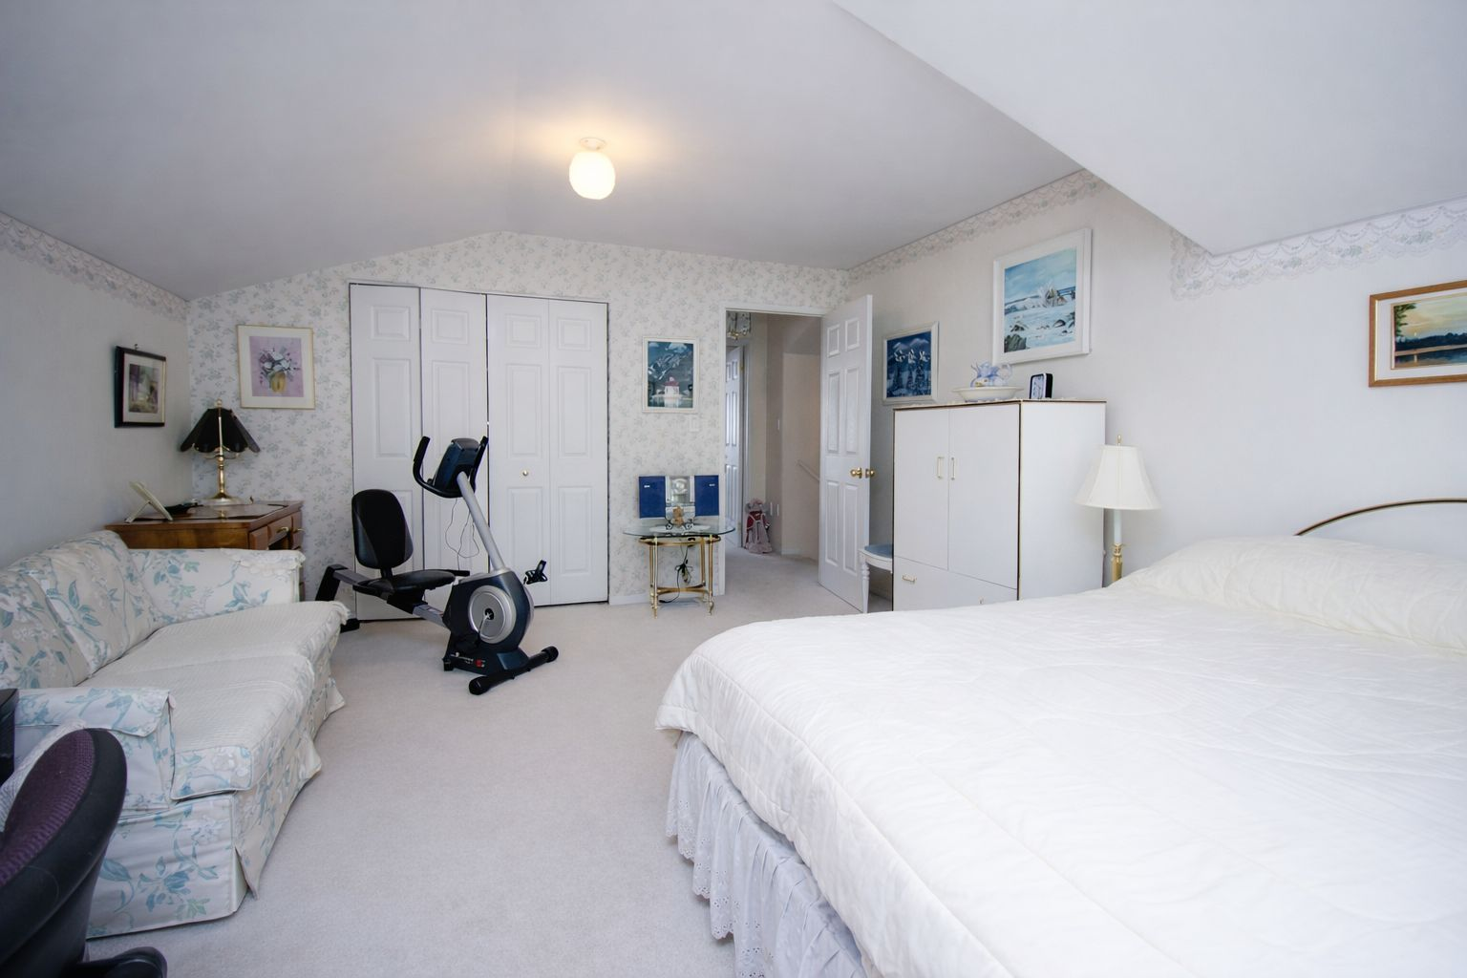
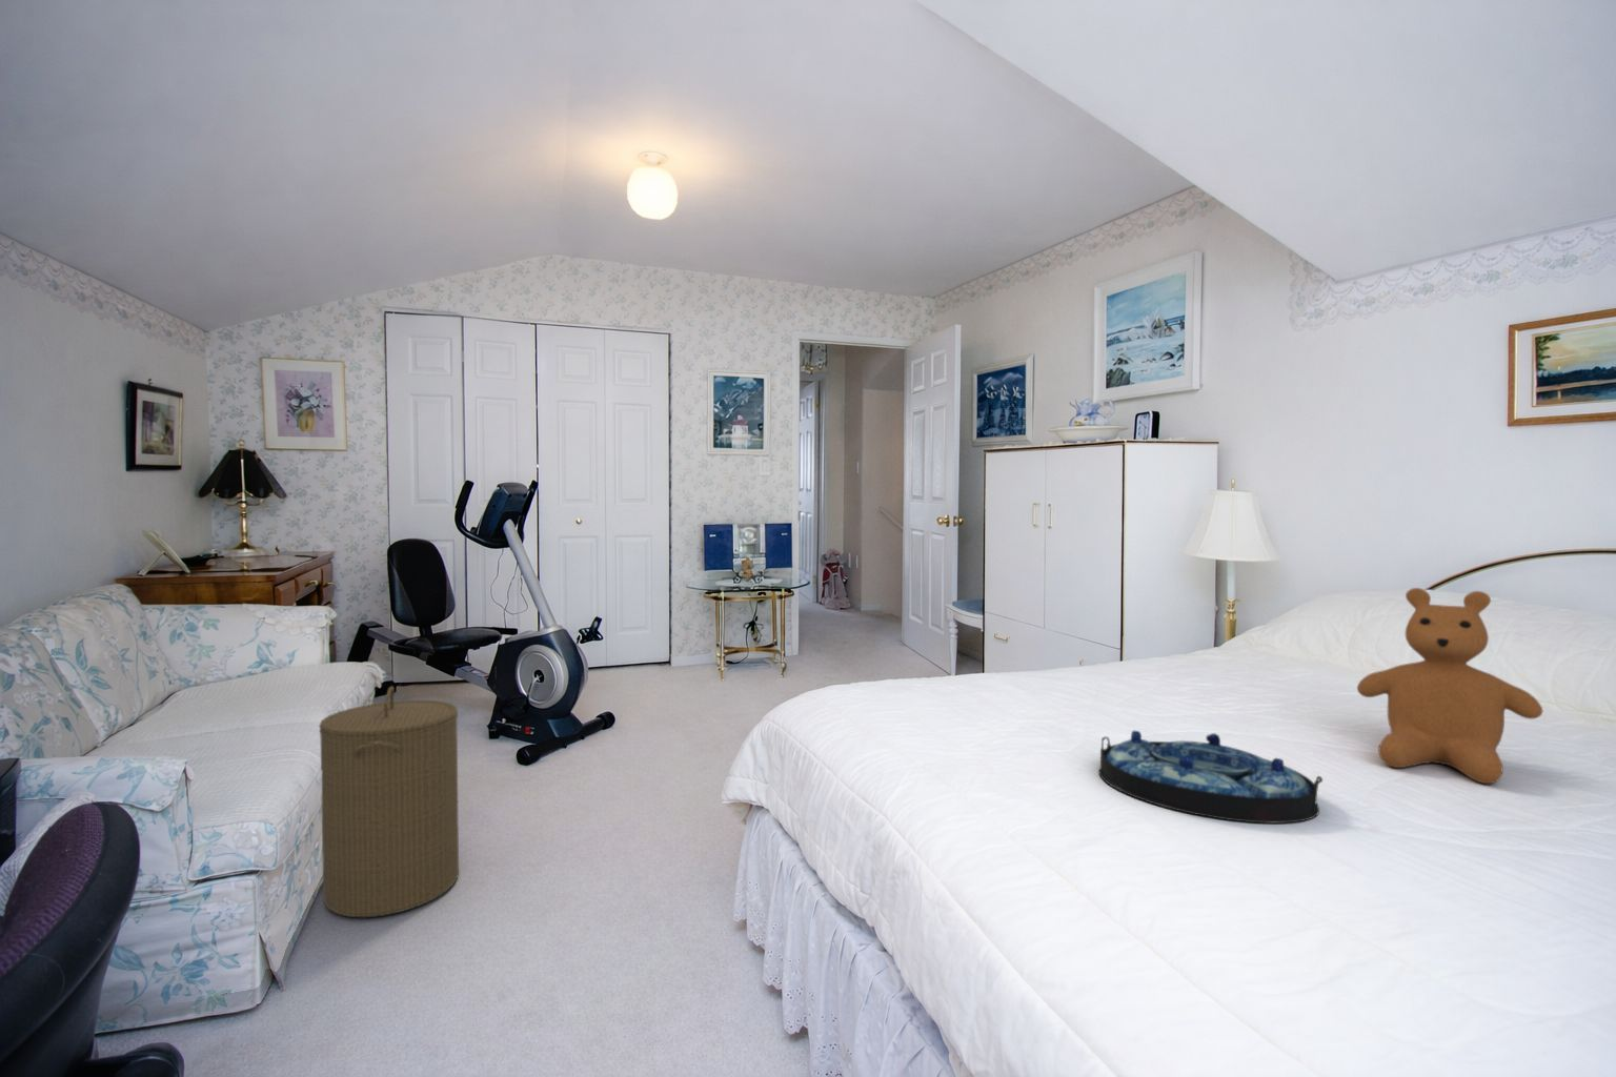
+ laundry hamper [317,685,459,918]
+ teddy bear [1356,587,1544,785]
+ serving tray [1098,730,1324,825]
